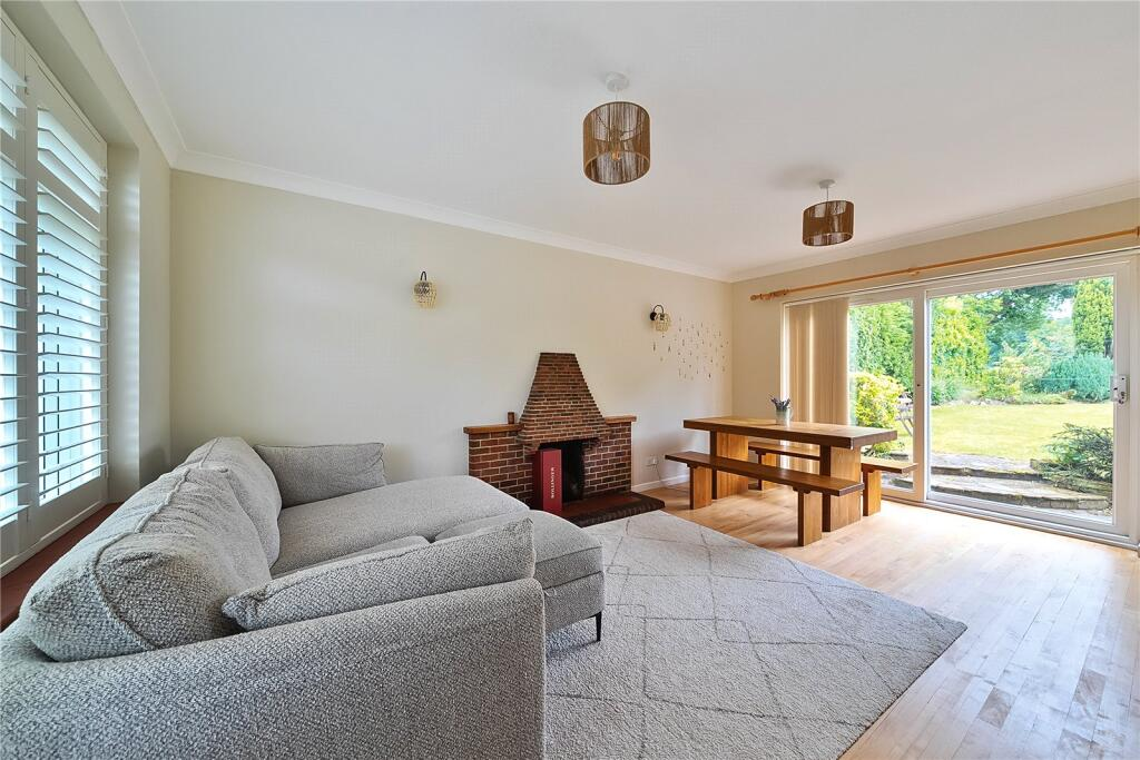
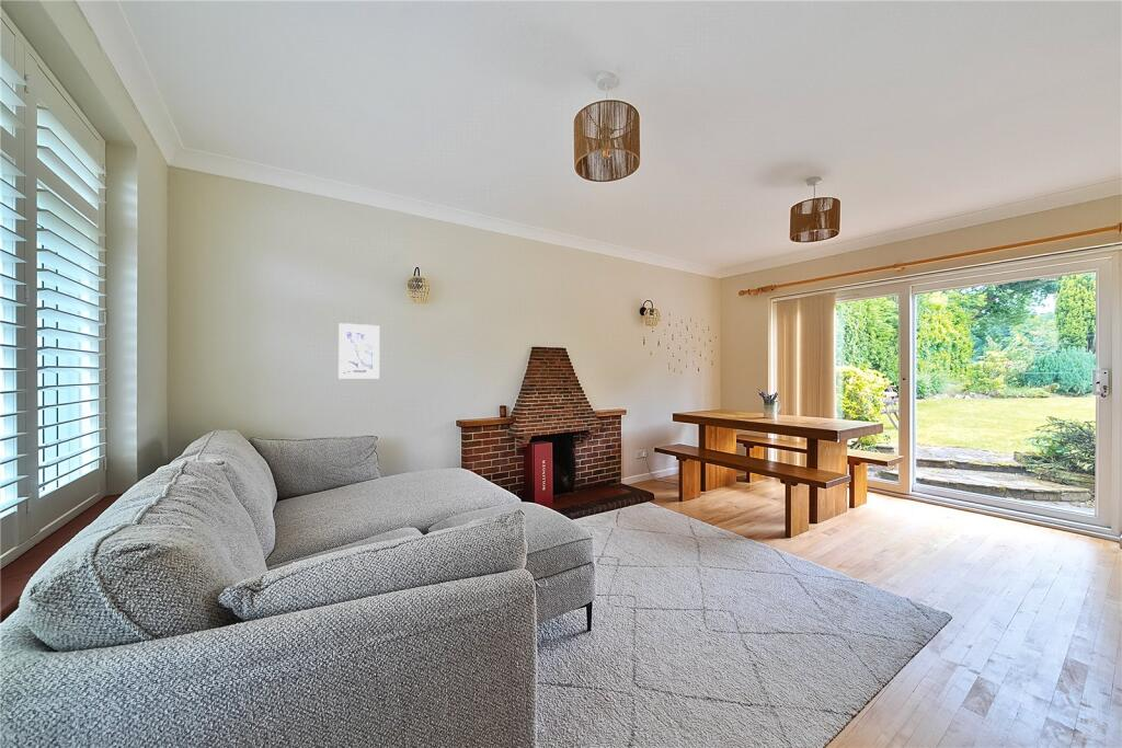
+ wall art [337,322,380,380]
